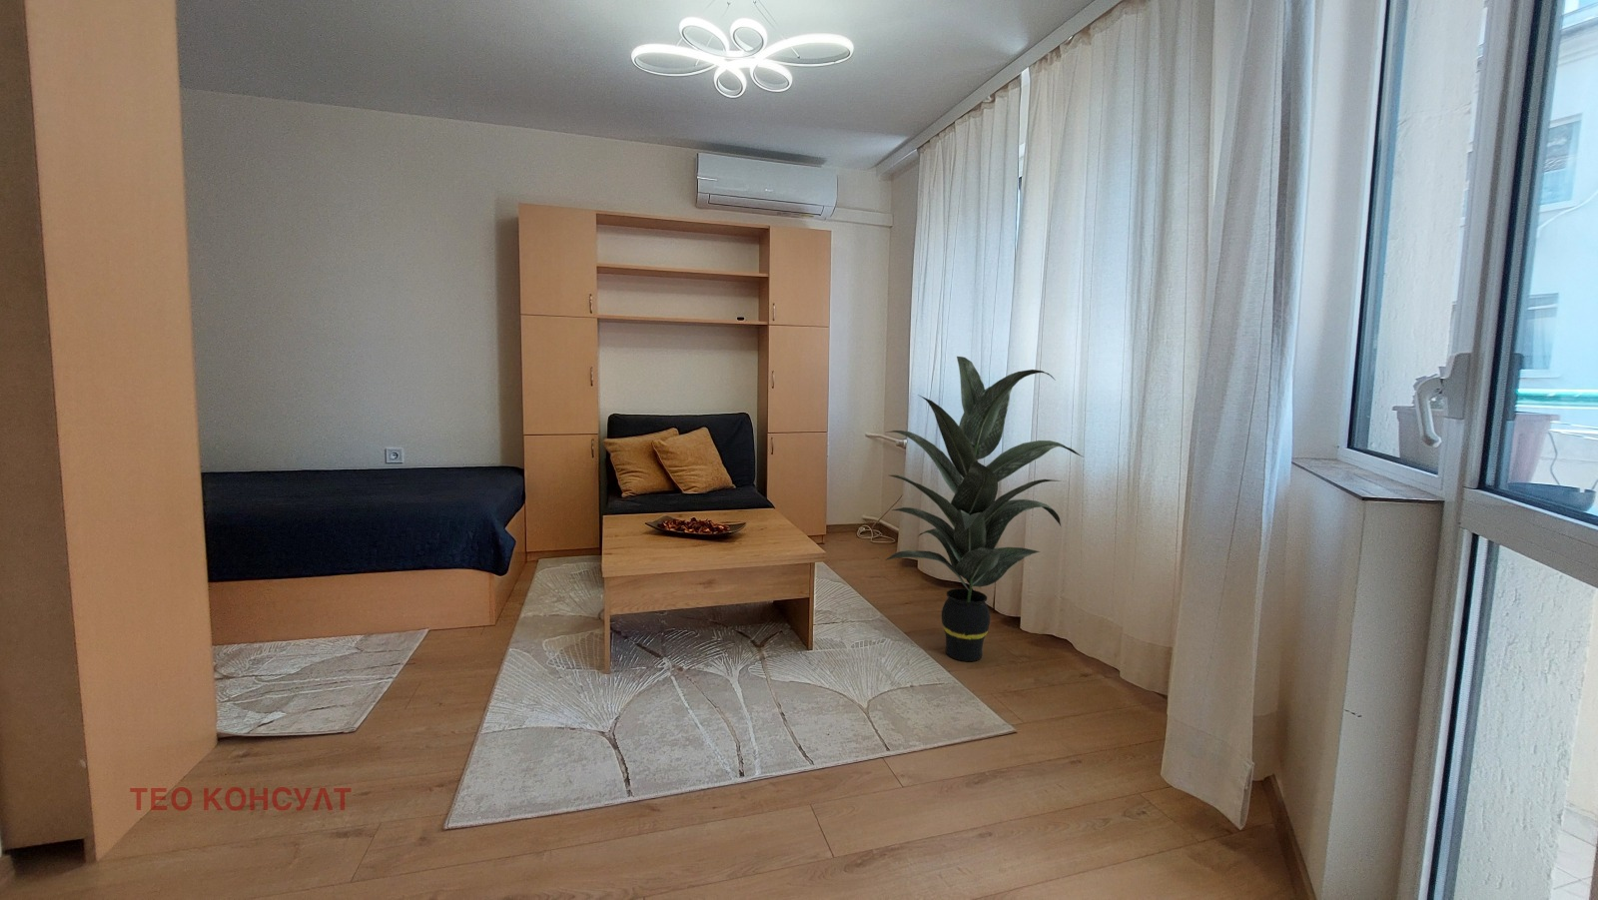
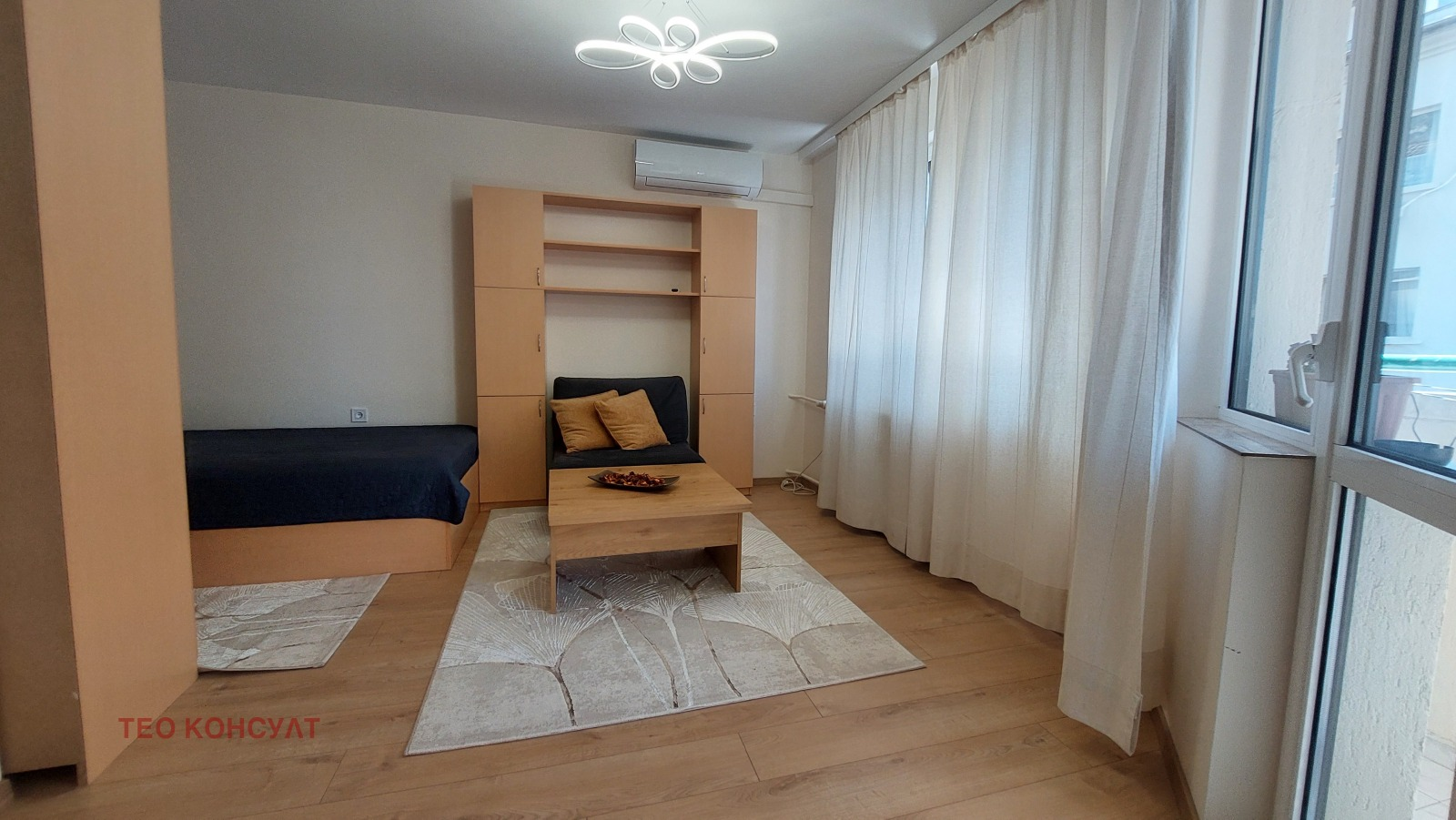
- indoor plant [885,356,1084,662]
